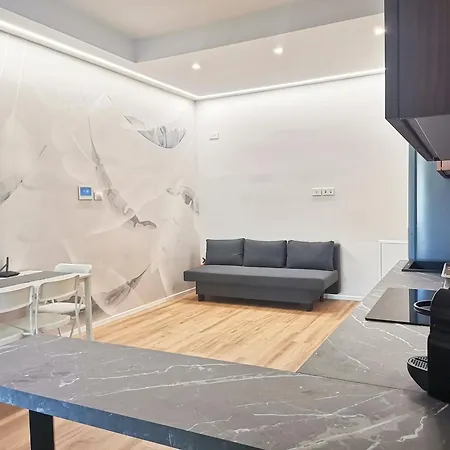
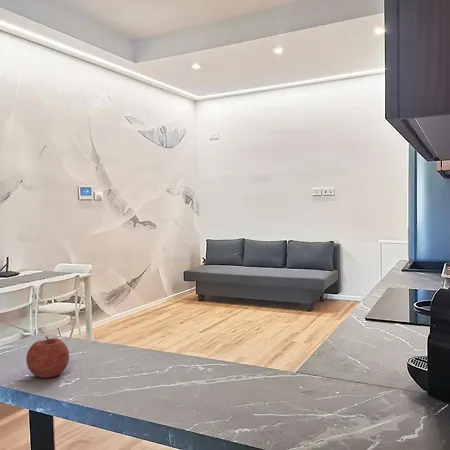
+ fruit [25,335,70,379]
